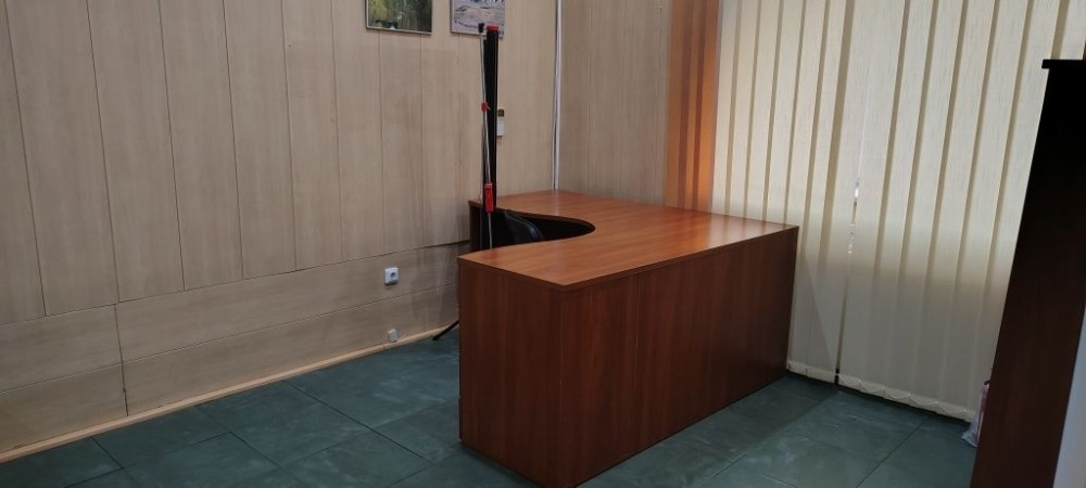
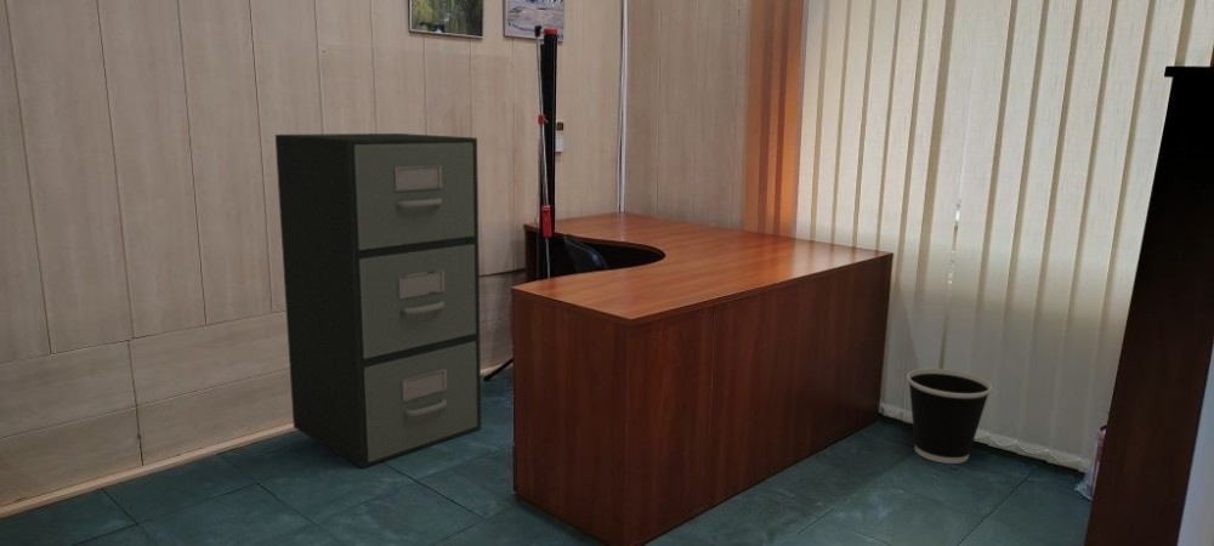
+ wastebasket [906,368,993,465]
+ filing cabinet [274,132,482,470]
